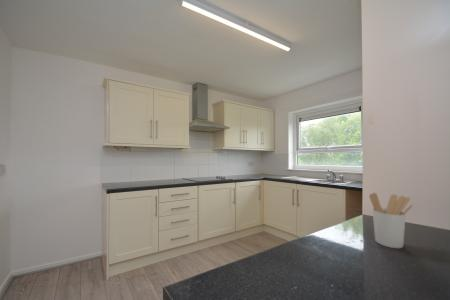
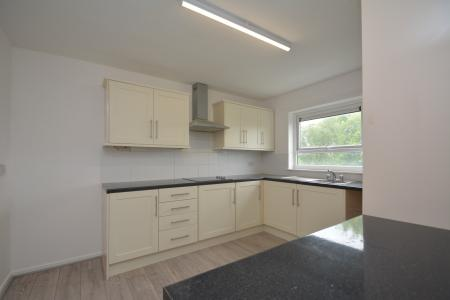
- utensil holder [368,192,414,249]
